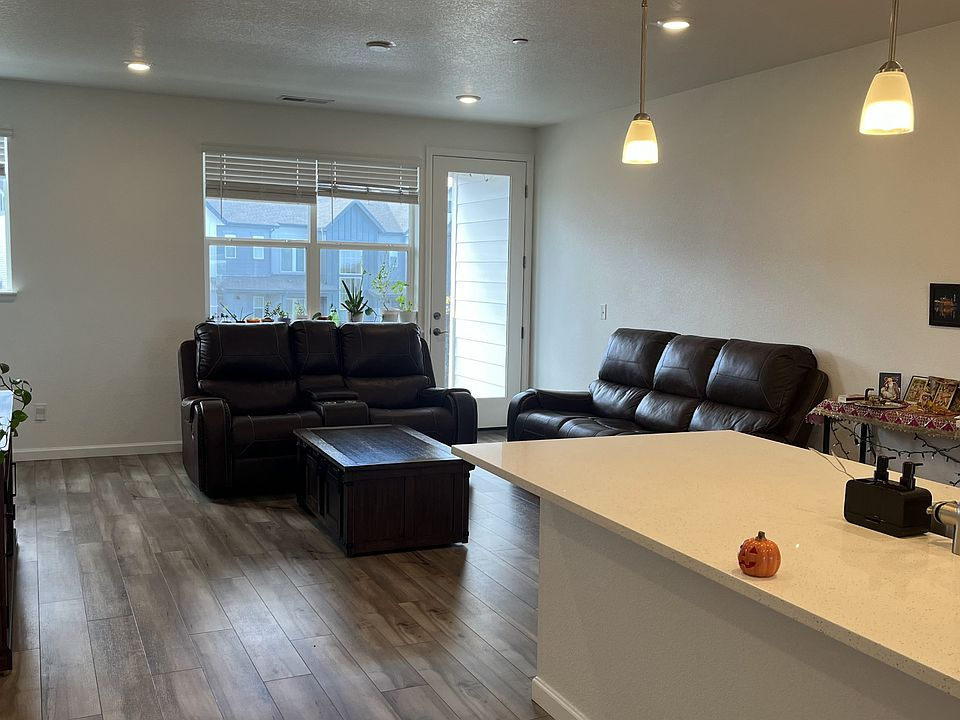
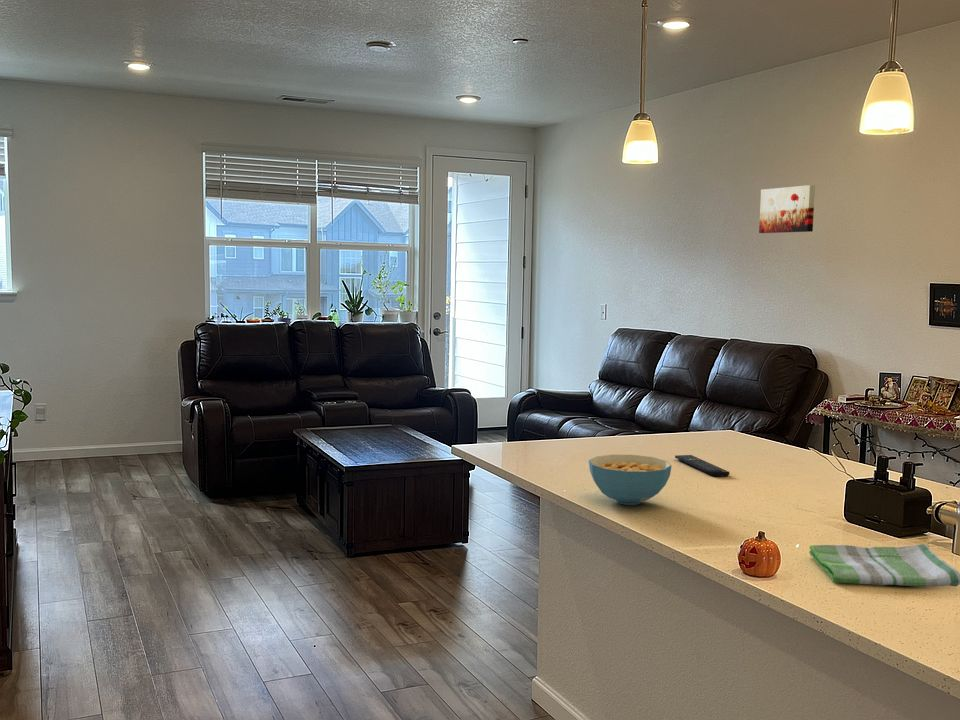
+ remote control [674,454,731,478]
+ wall art [758,184,816,234]
+ dish towel [808,543,960,587]
+ cereal bowl [588,454,672,506]
